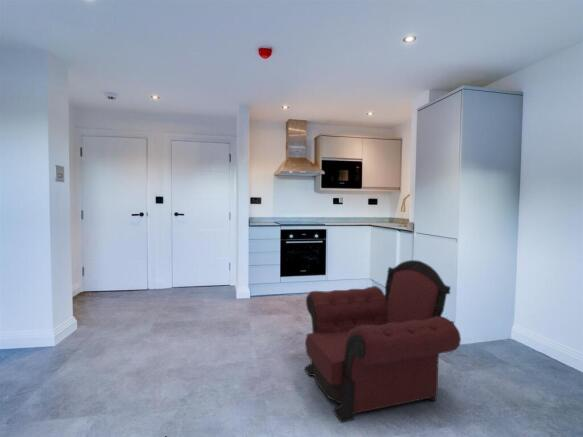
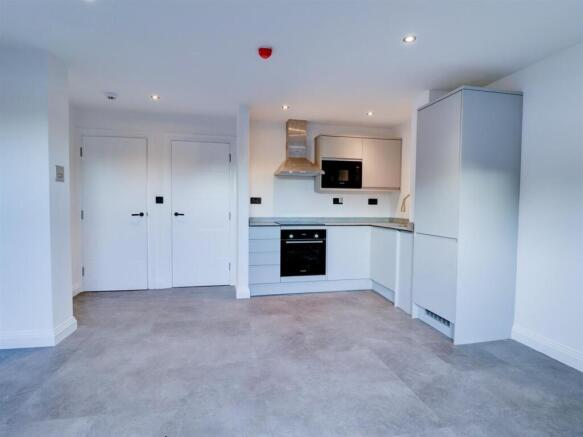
- armchair [303,259,462,424]
